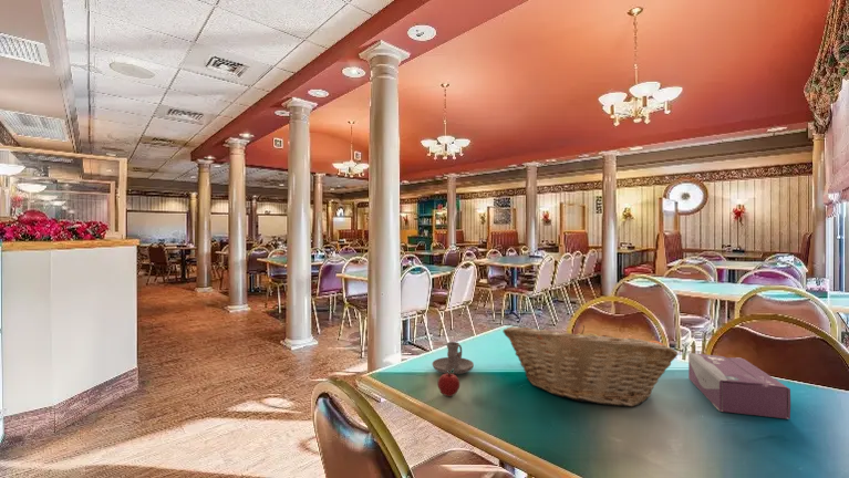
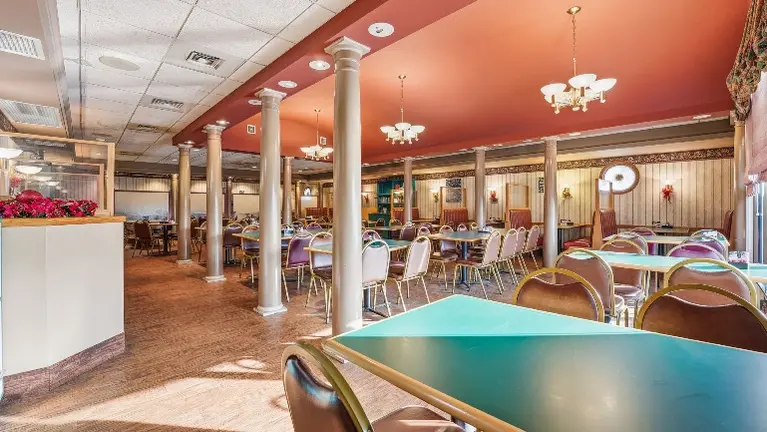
- candle holder [432,341,475,375]
- tissue box [687,352,791,420]
- apple [437,368,460,397]
- fruit basket [501,324,679,407]
